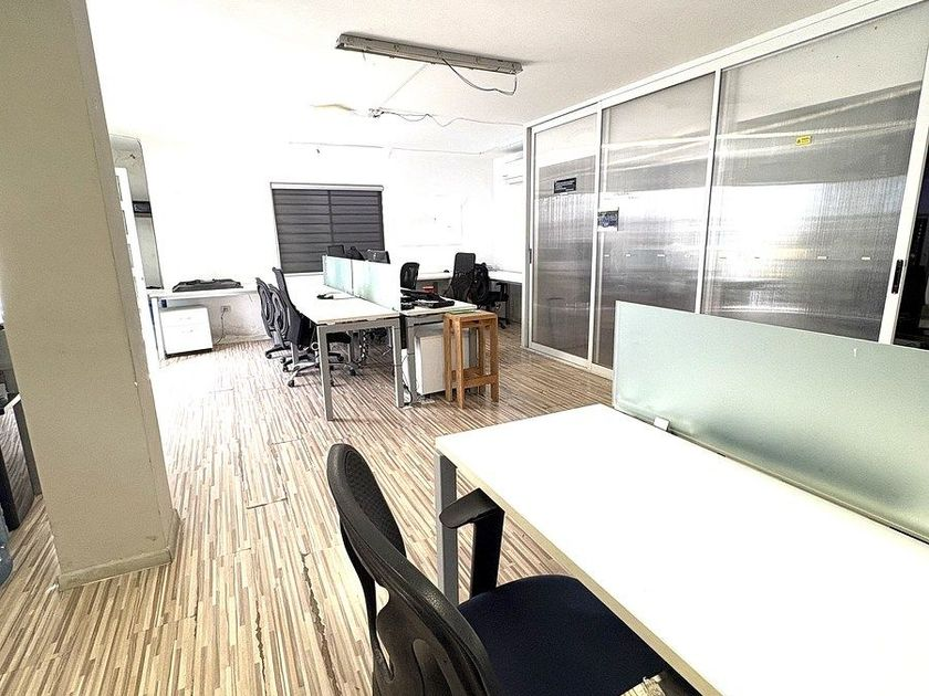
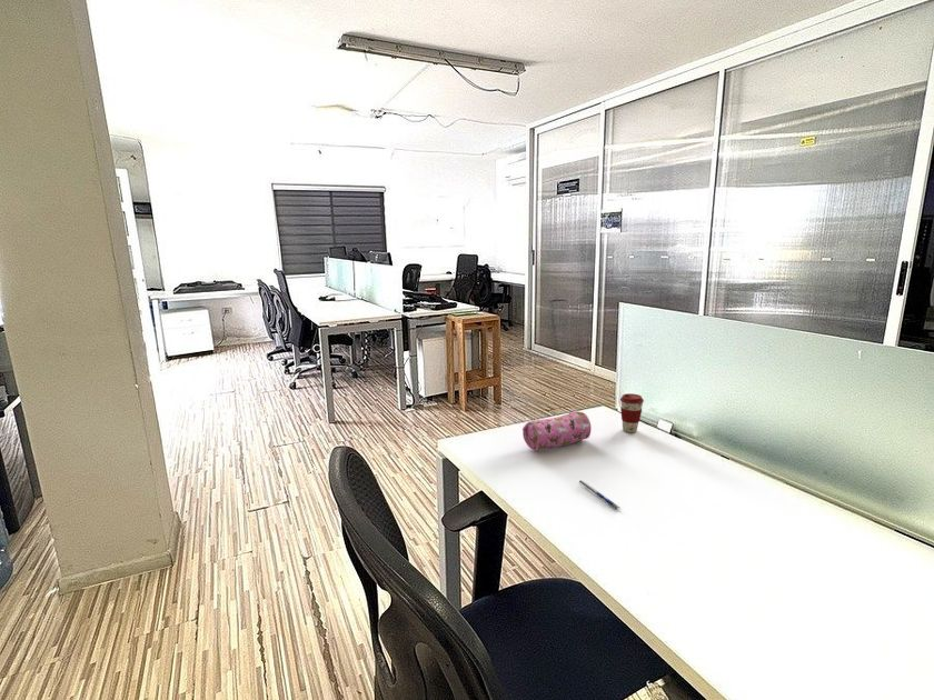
+ pencil case [521,410,593,452]
+ coffee cup [619,392,645,433]
+ pen [577,479,622,510]
